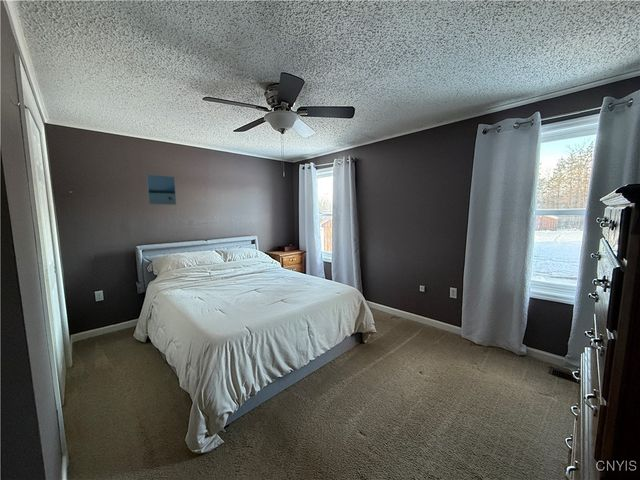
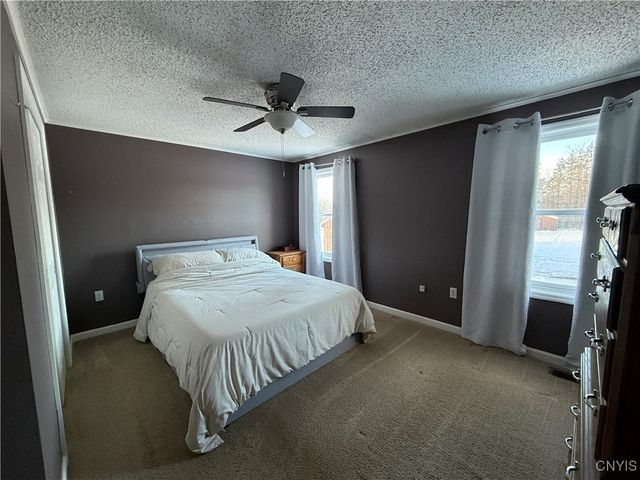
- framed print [146,173,177,206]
